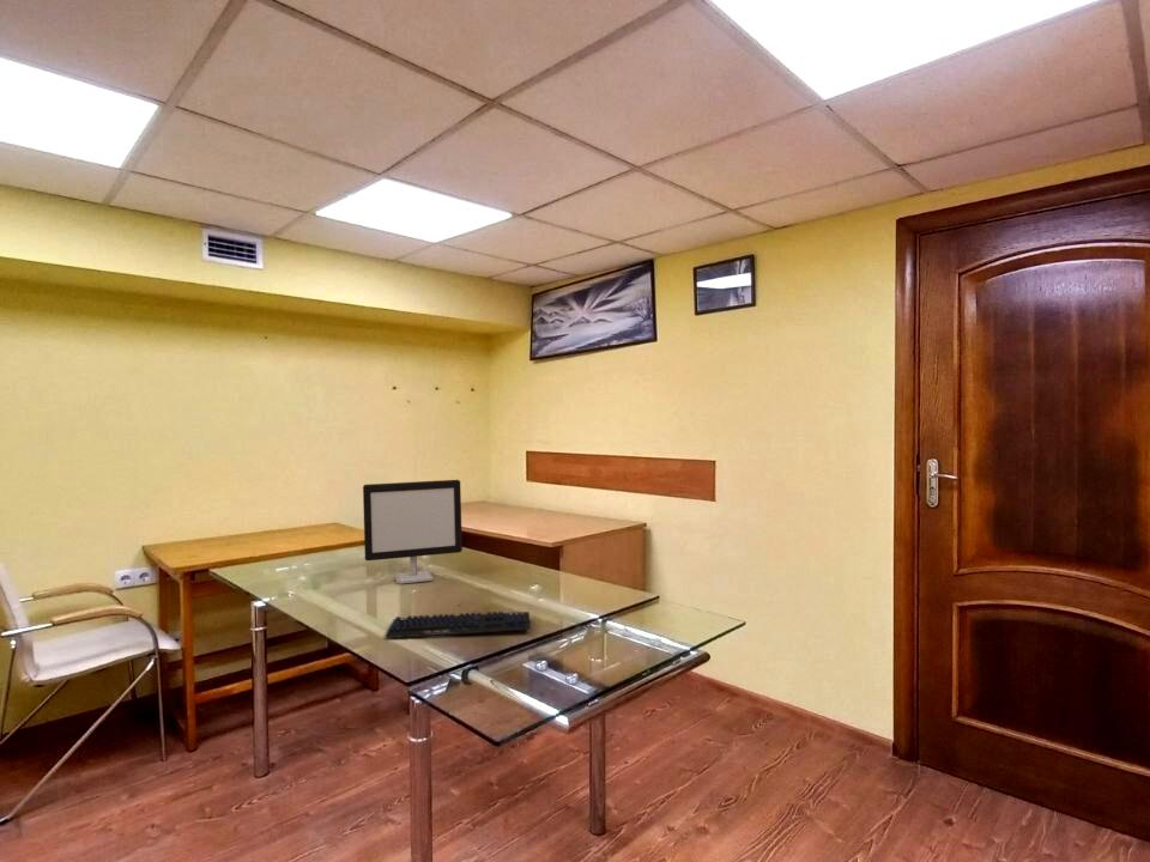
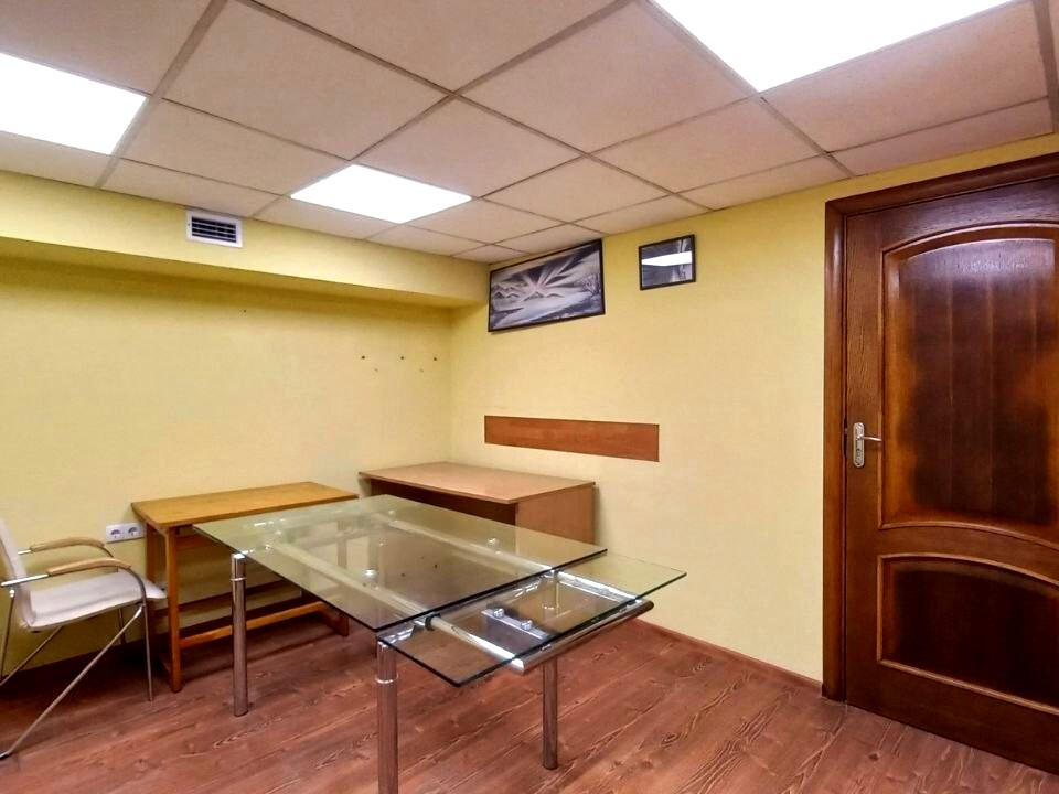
- computer monitor [362,479,464,585]
- keyboard [383,611,532,639]
